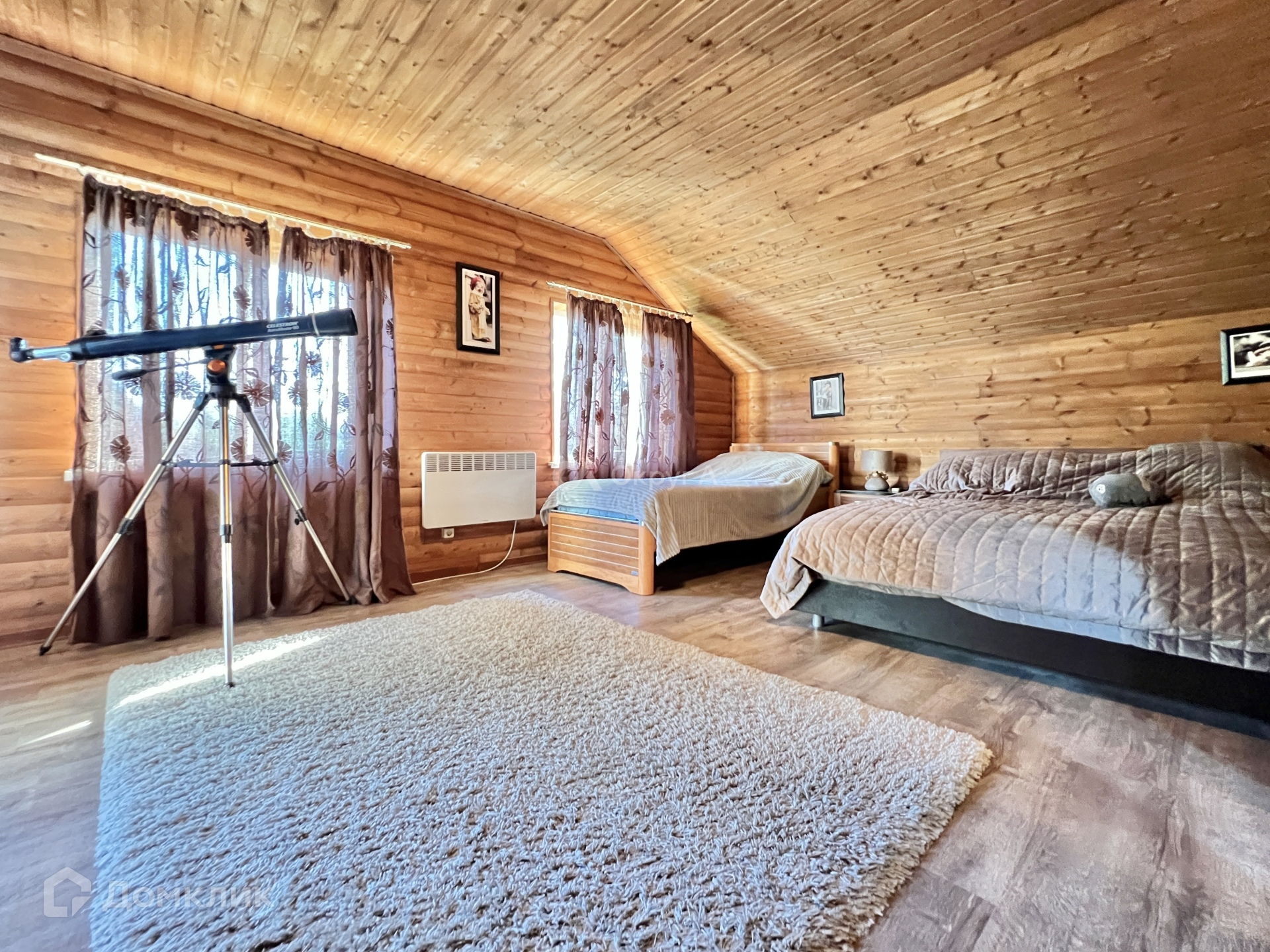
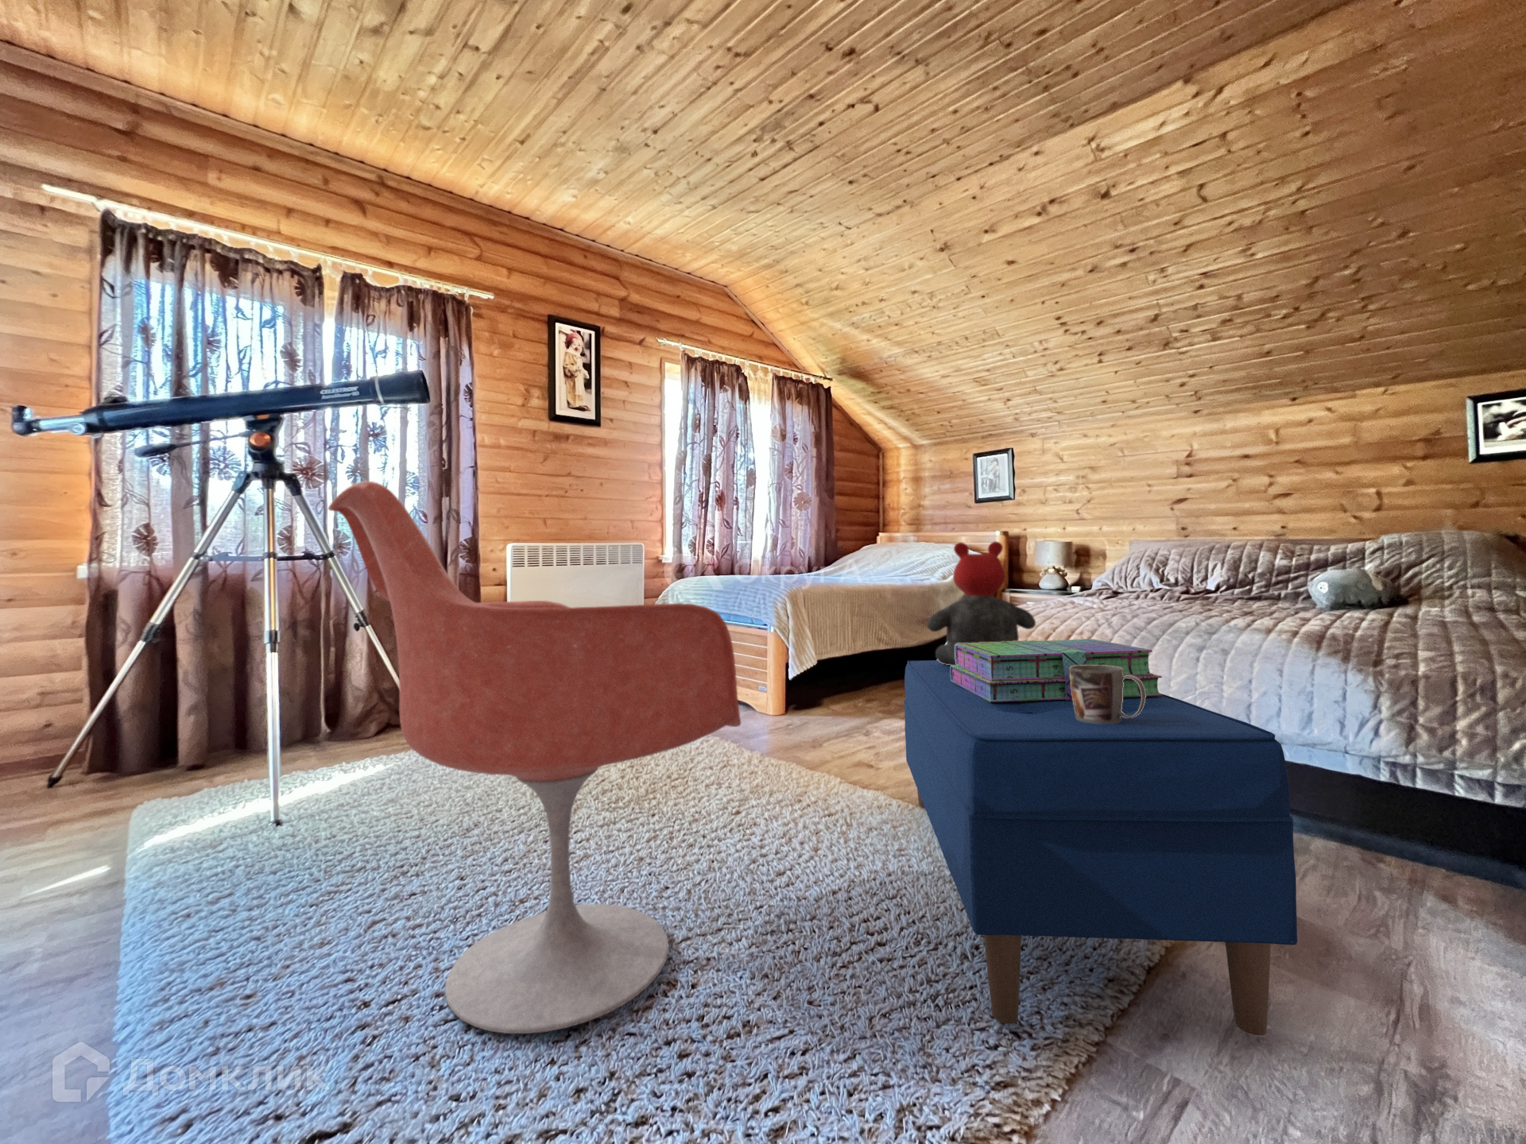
+ mug [1069,665,1146,723]
+ bench [904,660,1298,1036]
+ armchair [328,481,741,1035]
+ teddy bear [926,541,1037,666]
+ stack of books [949,638,1163,702]
